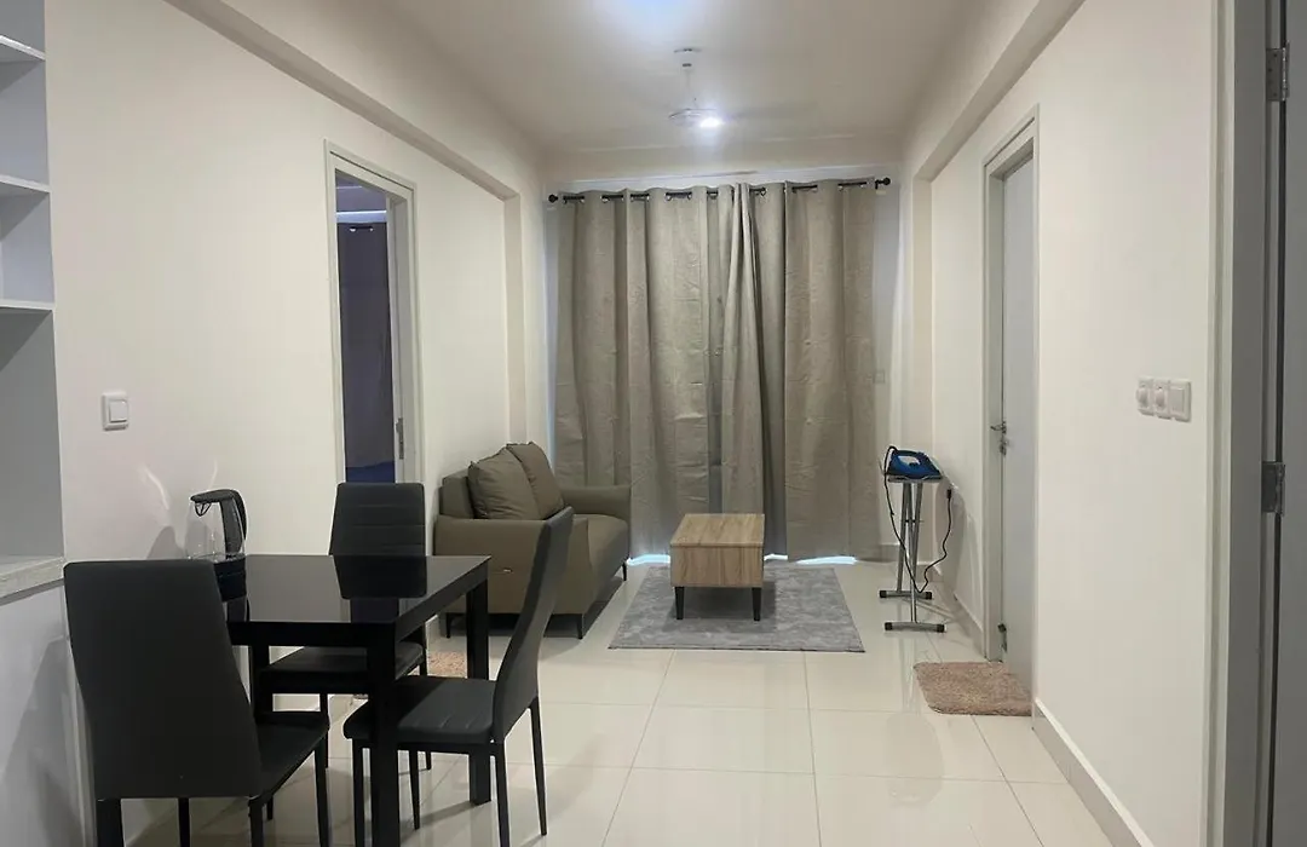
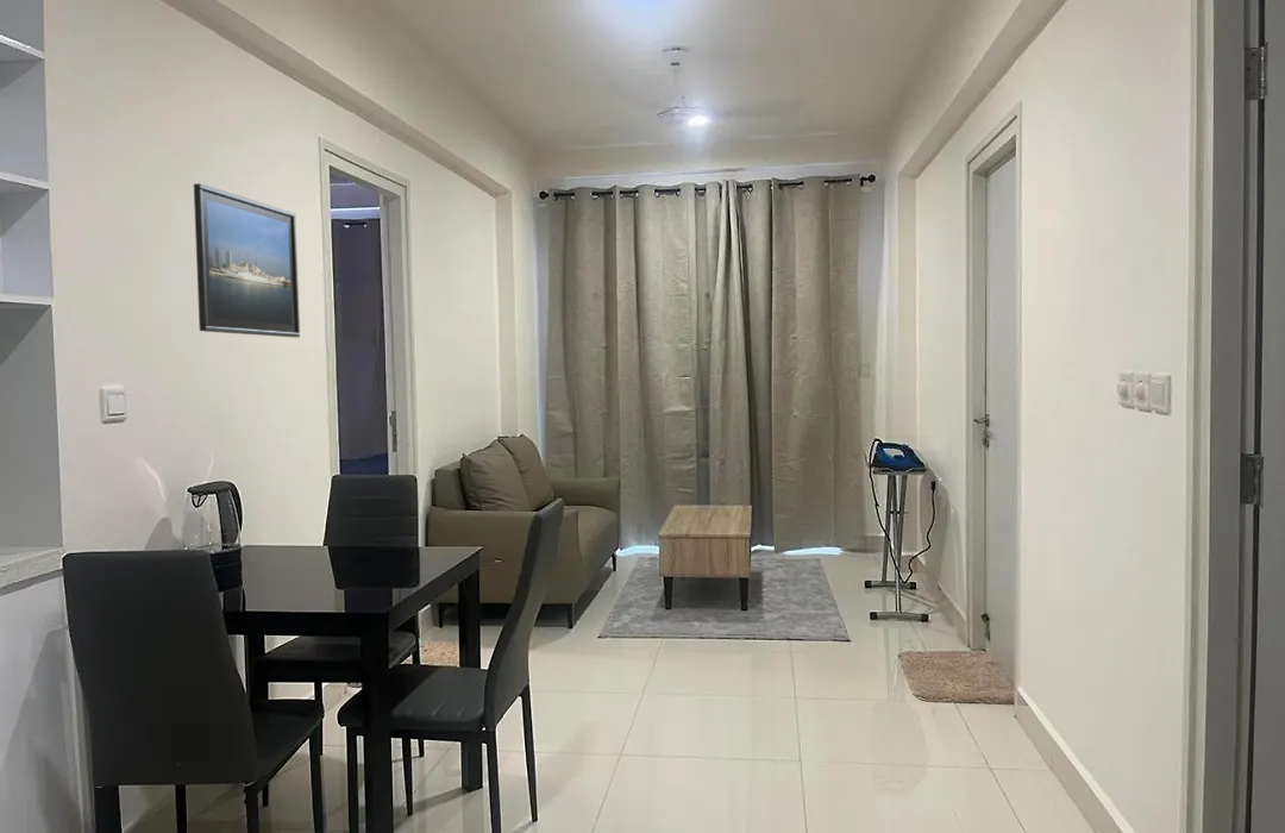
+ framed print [193,182,301,338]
